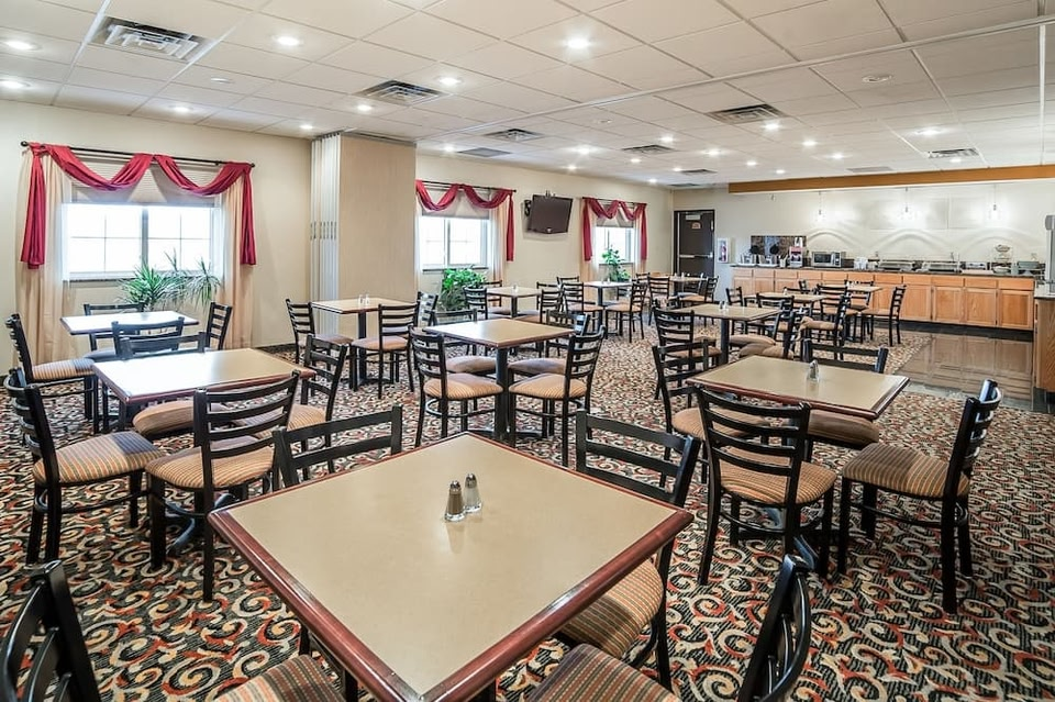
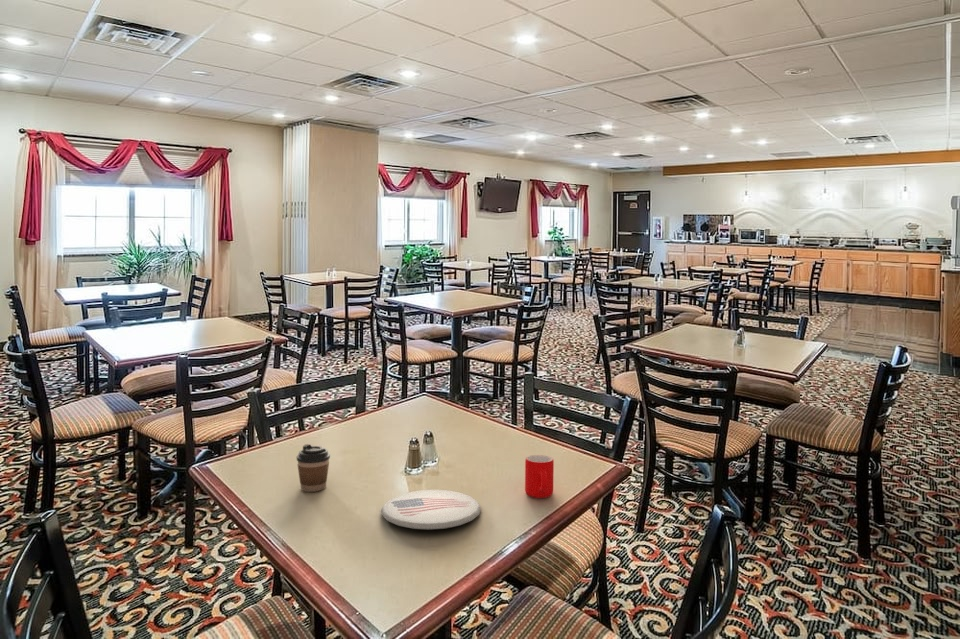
+ mug [524,454,555,499]
+ plate [380,489,482,531]
+ coffee cup [296,443,331,493]
